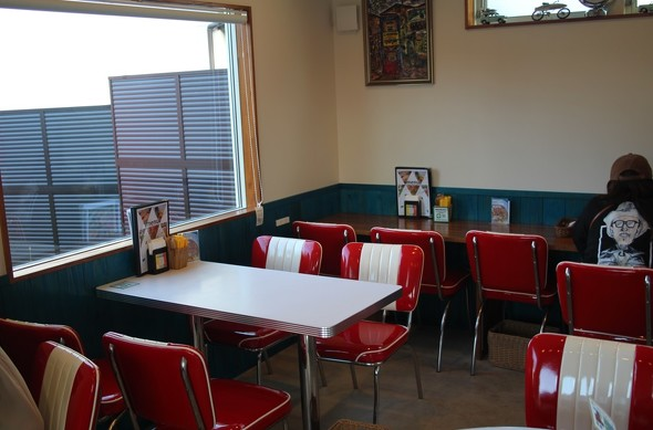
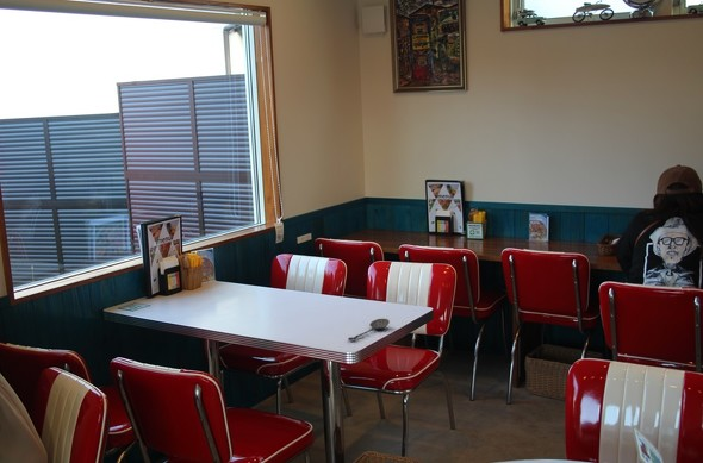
+ spoon [347,318,391,342]
